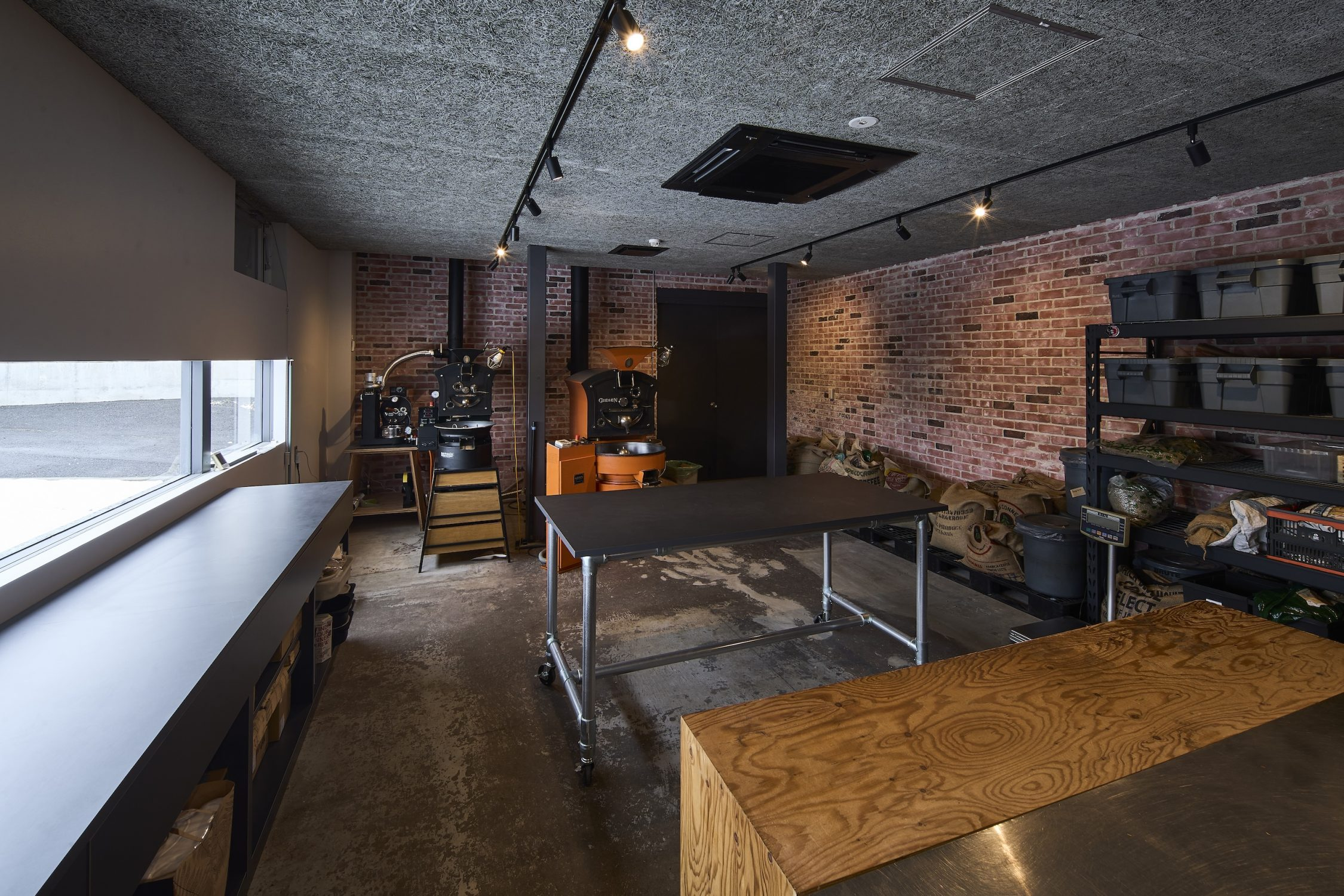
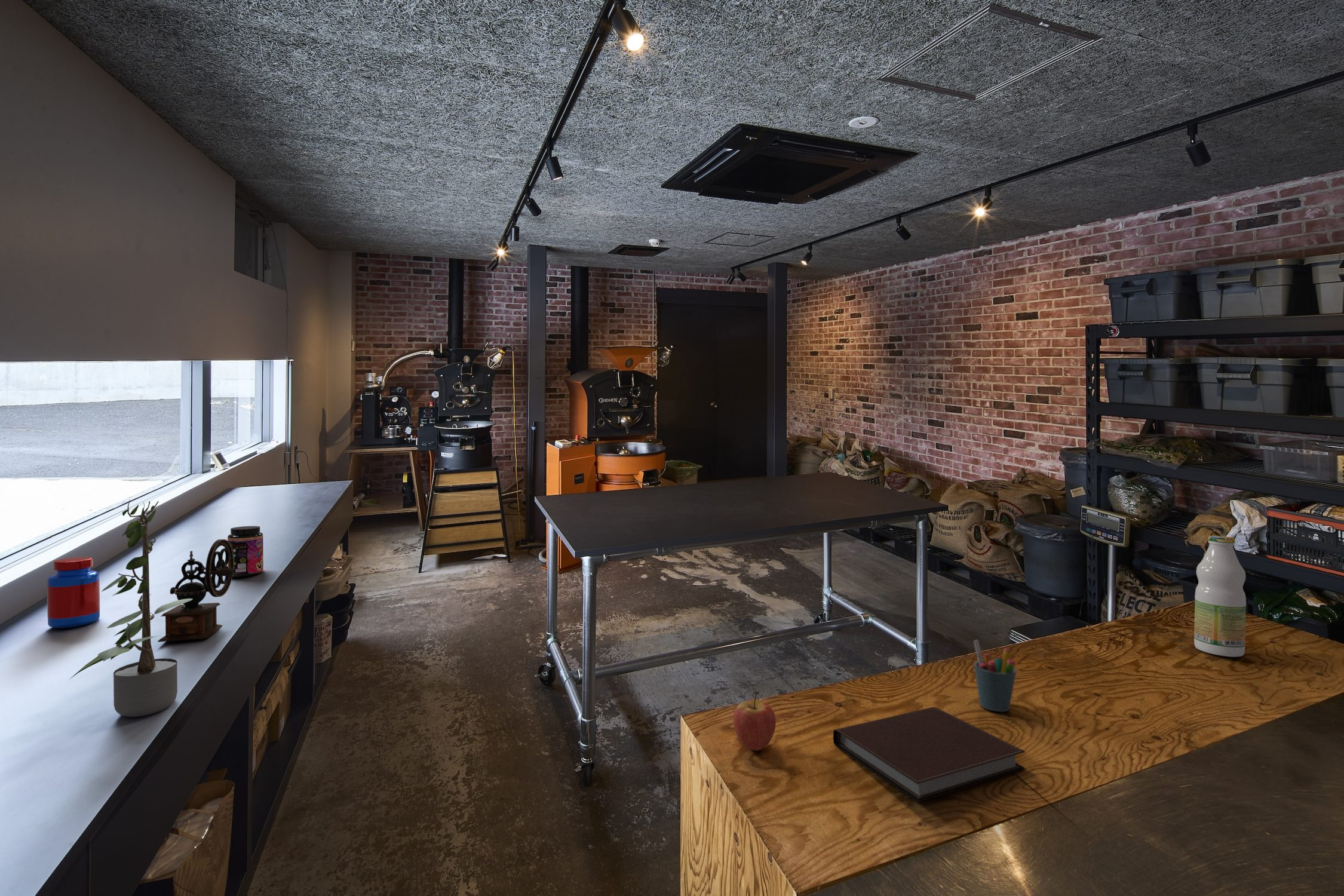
+ pen holder [973,639,1017,713]
+ notebook [833,707,1026,803]
+ jar [227,526,264,577]
+ jar [47,556,100,629]
+ coffee grinder [157,539,234,642]
+ potted plant [67,499,192,718]
+ bottle [1193,535,1247,658]
+ fruit [732,692,777,751]
